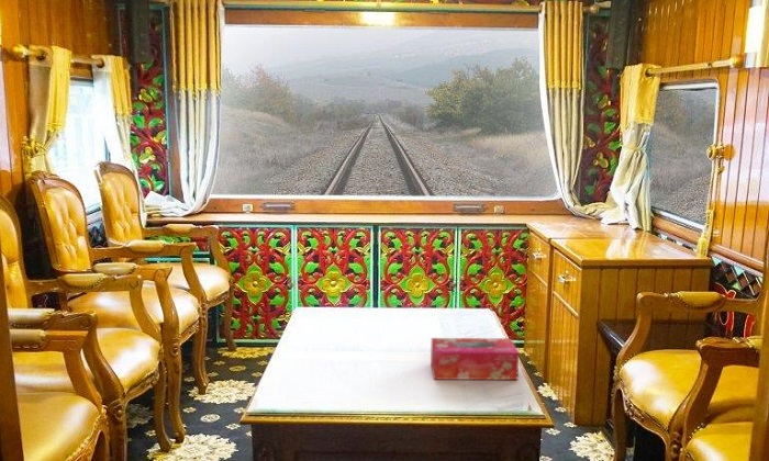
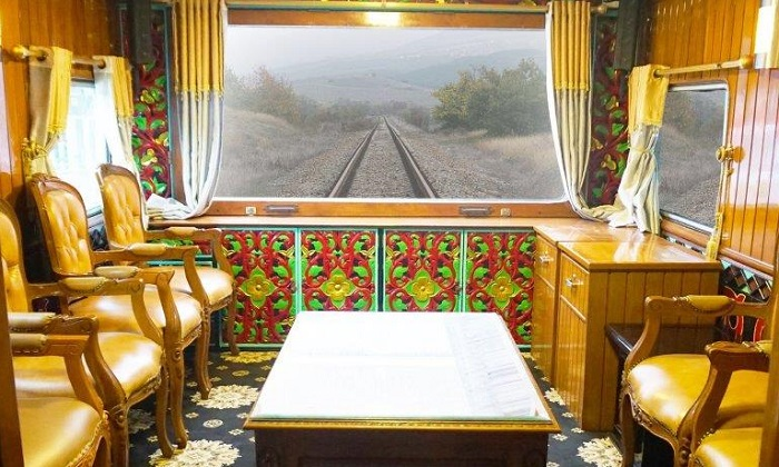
- tissue box [430,337,520,381]
